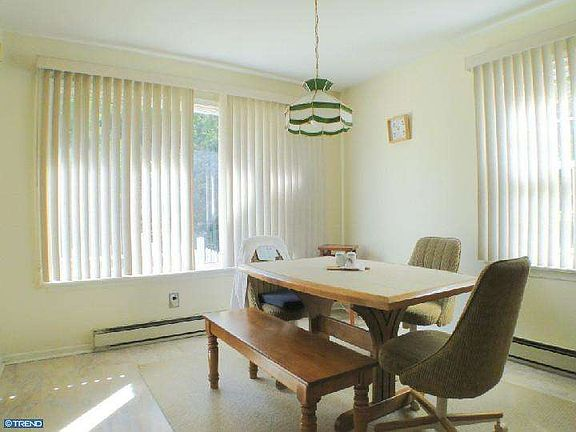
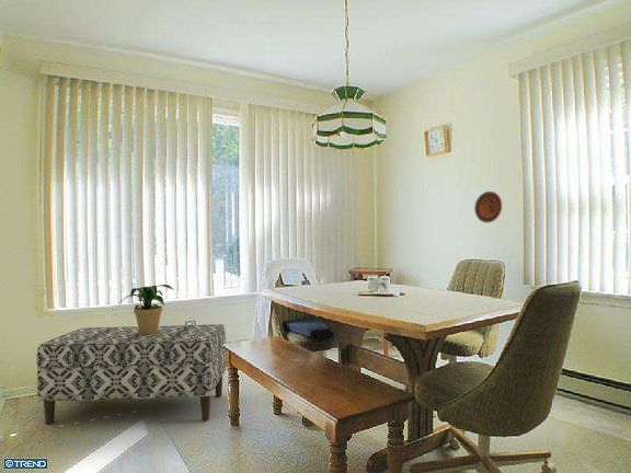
+ potted plant [117,284,175,335]
+ bench [36,323,227,426]
+ decorative plate [473,191,503,223]
